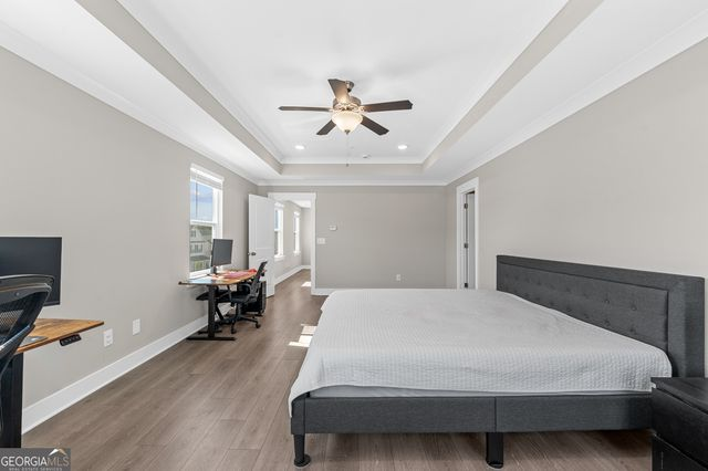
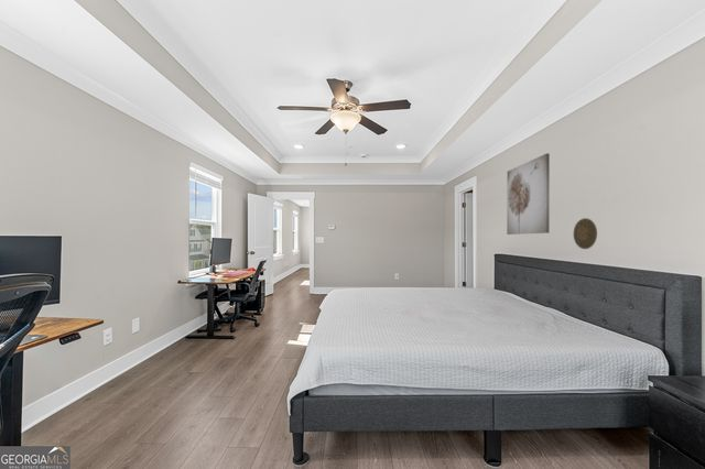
+ wall art [506,152,551,236]
+ decorative plate [573,217,598,250]
